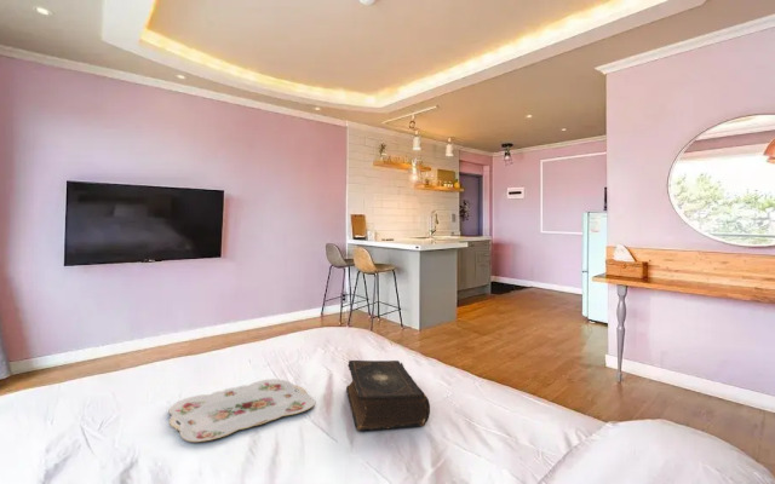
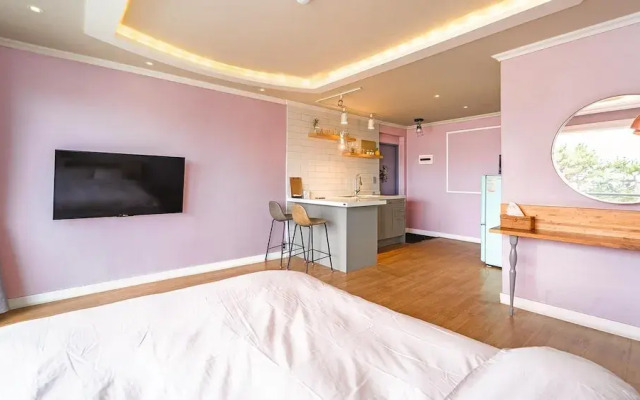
- serving tray [167,378,316,443]
- book [345,359,431,432]
